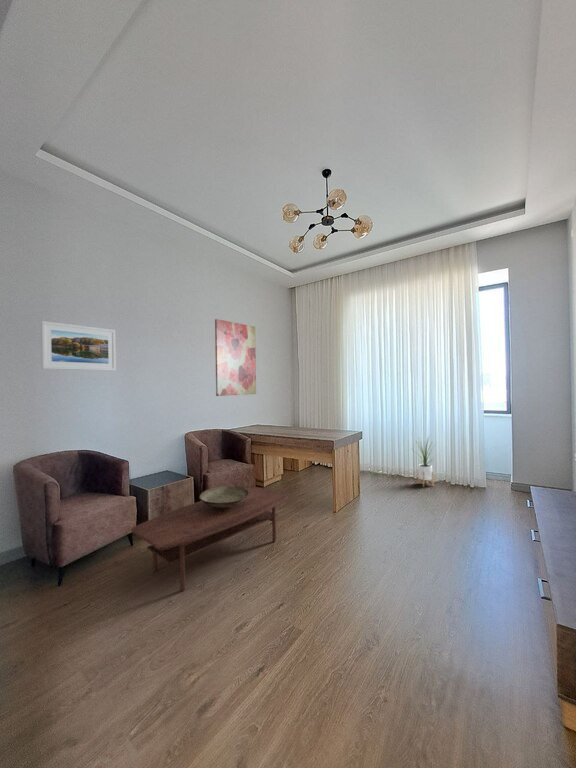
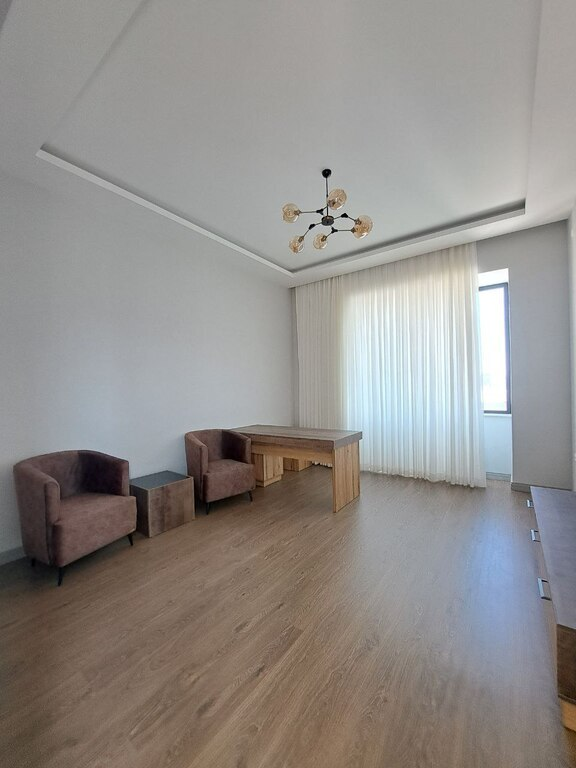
- house plant [410,434,439,488]
- decorative bowl [198,485,249,509]
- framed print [40,320,117,372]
- wall art [214,318,257,397]
- coffee table [130,486,289,592]
